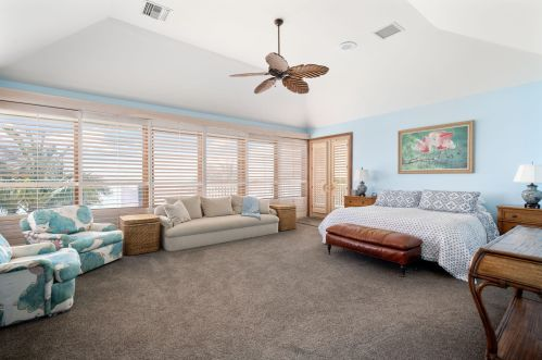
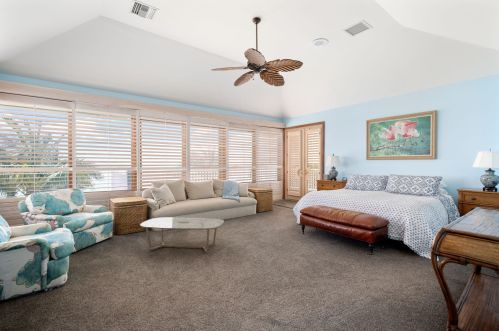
+ coffee table [139,216,225,254]
